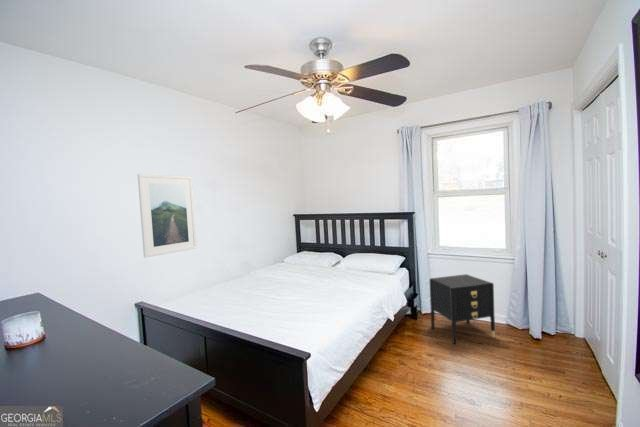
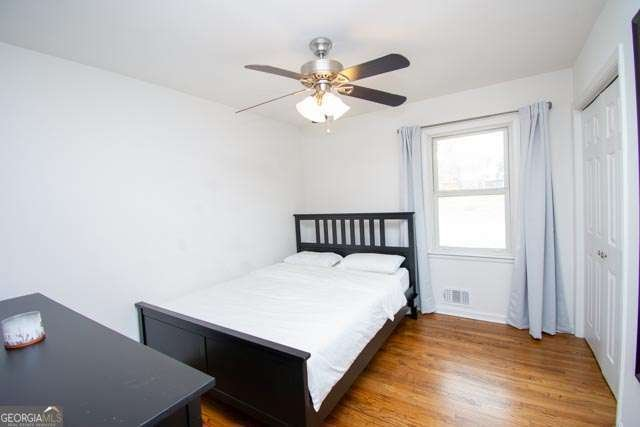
- nightstand [429,273,496,345]
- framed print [137,173,198,259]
